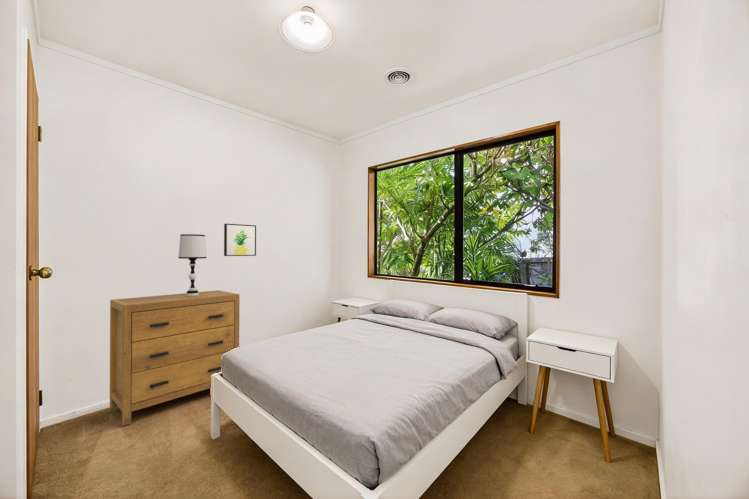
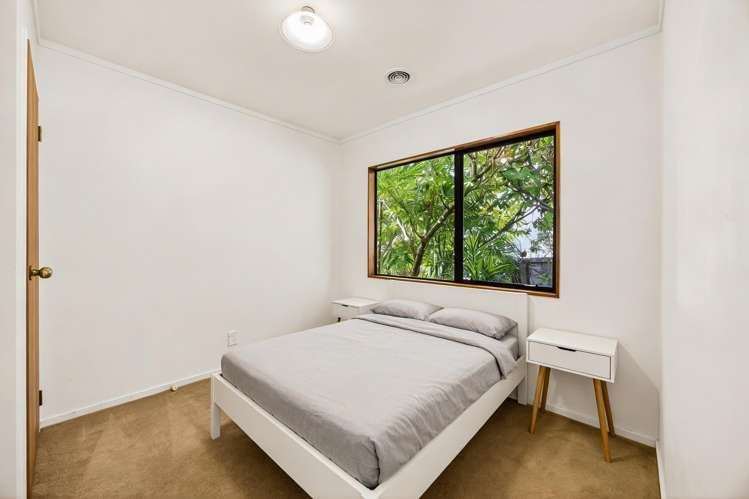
- table lamp [178,233,208,296]
- dresser [109,289,240,427]
- wall art [223,223,257,257]
